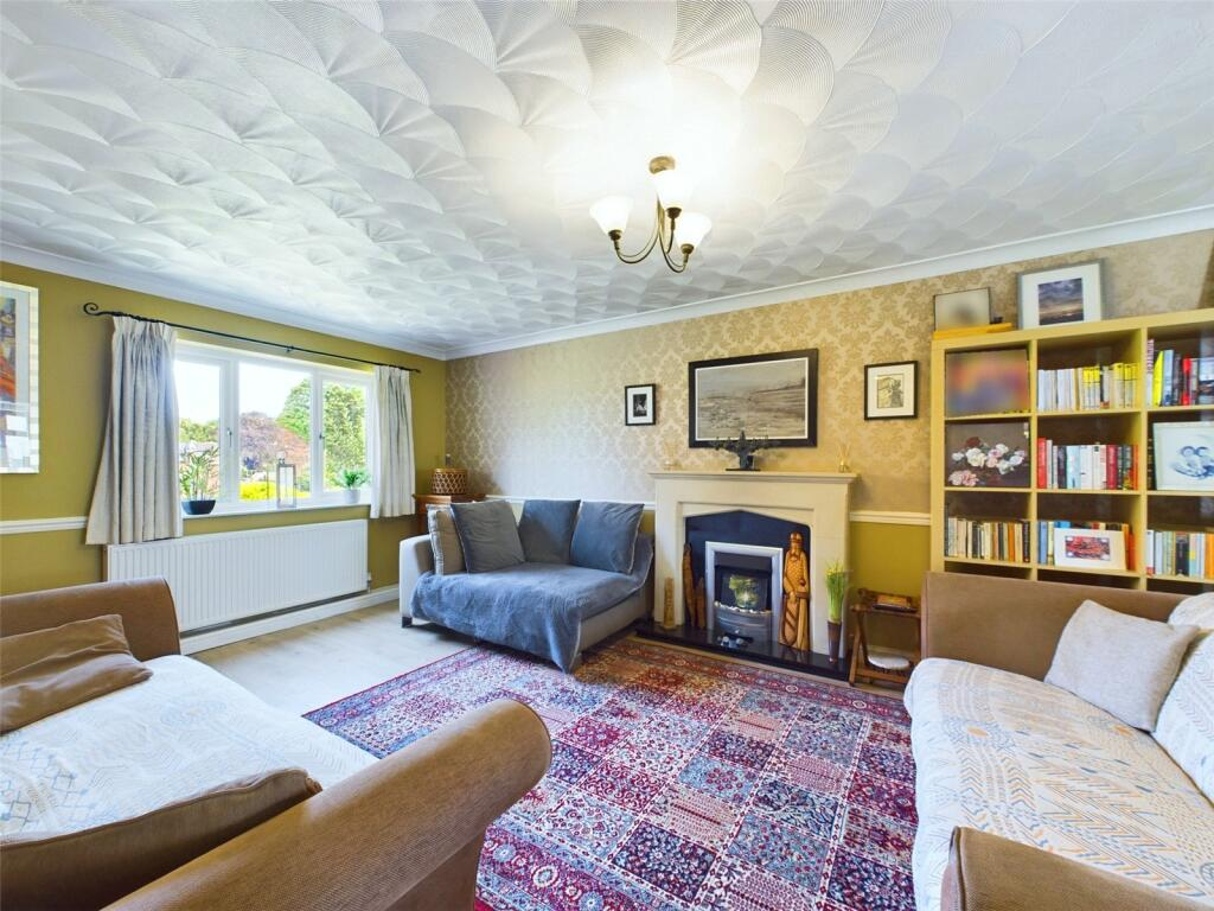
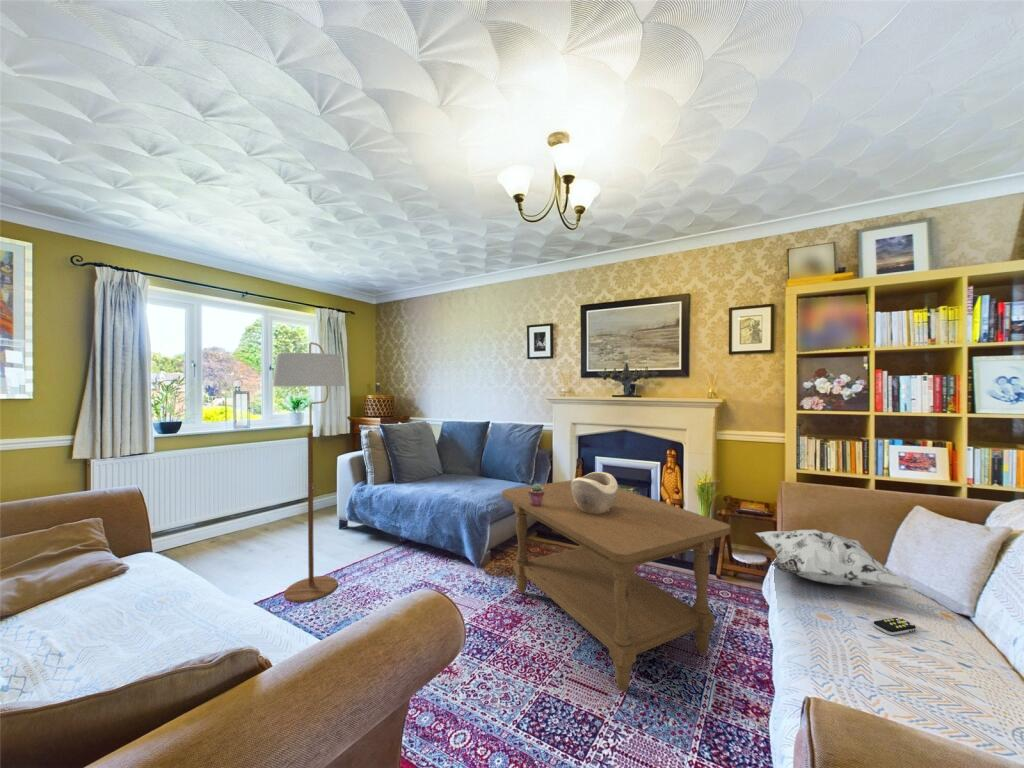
+ coffee table [501,479,731,693]
+ floor lamp [272,341,346,603]
+ remote control [872,617,917,636]
+ decorative bowl [571,471,619,514]
+ potted succulent [528,483,544,506]
+ decorative pillow [755,529,915,590]
